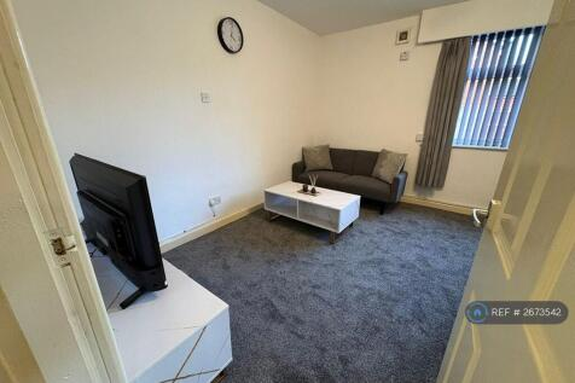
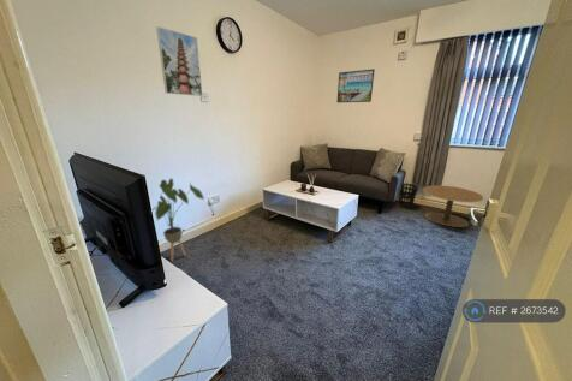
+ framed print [336,67,376,103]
+ house plant [151,177,205,263]
+ side table [422,184,484,228]
+ wastebasket [397,183,419,209]
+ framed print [155,25,203,97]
